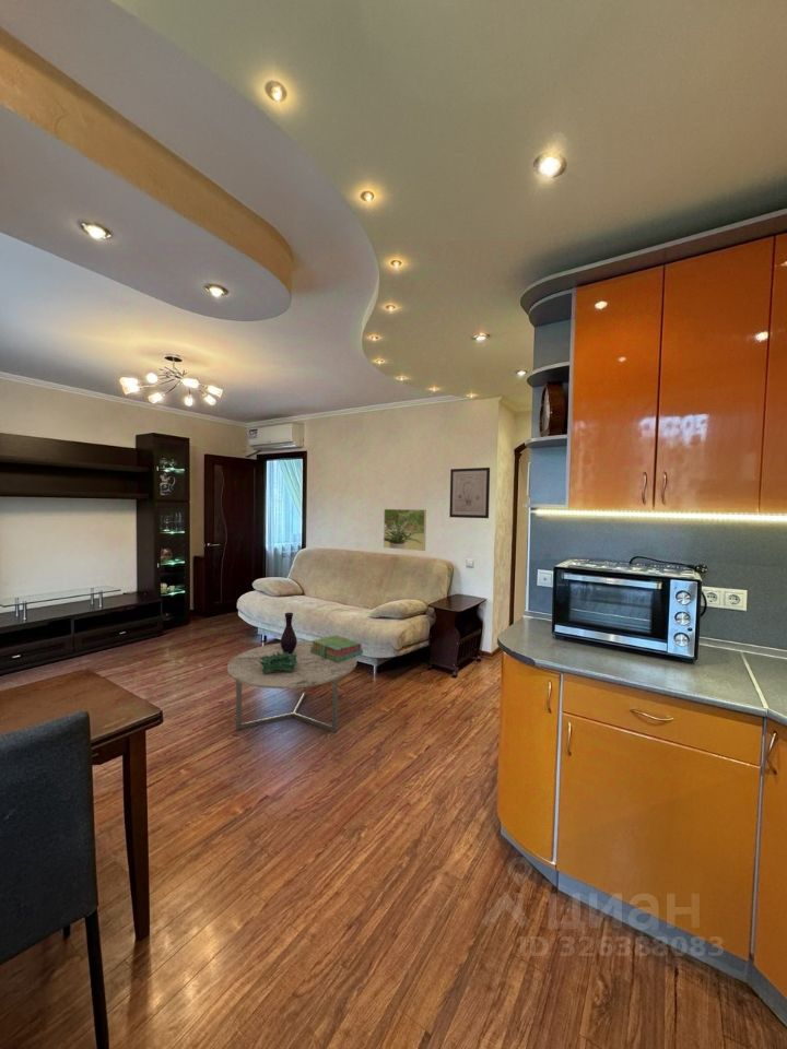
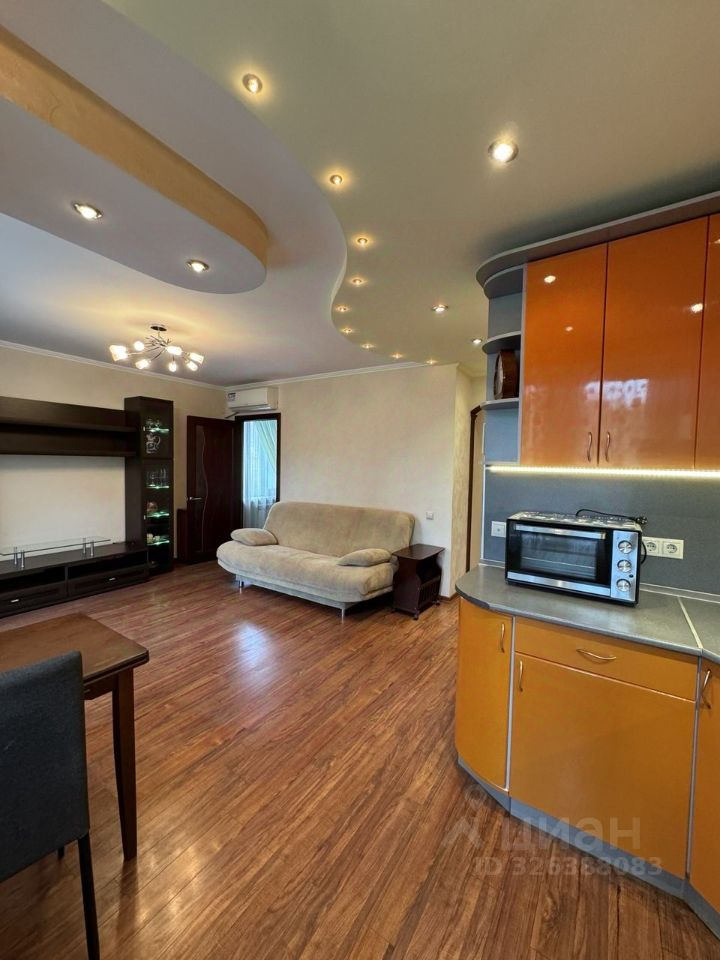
- wall art [448,467,491,519]
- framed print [383,508,427,552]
- decorative bowl [259,651,297,673]
- vase [279,612,298,655]
- stack of books [309,634,364,662]
- coffee table [226,640,359,733]
